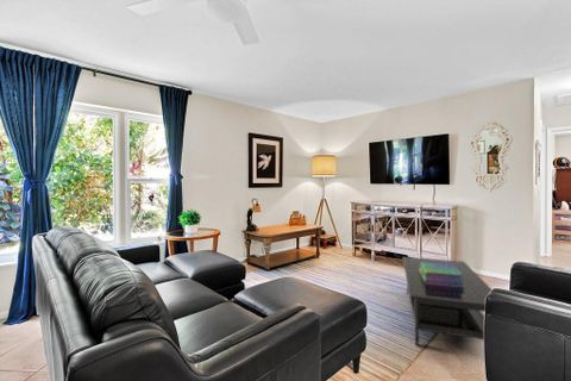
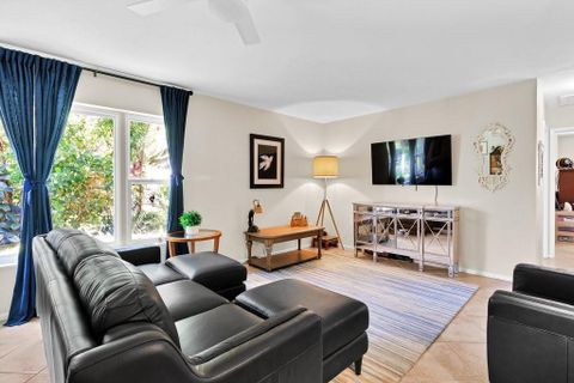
- stack of books [419,262,465,288]
- coffee table [402,256,494,346]
